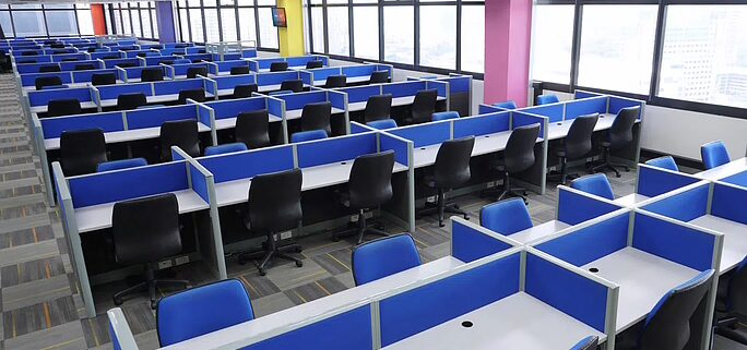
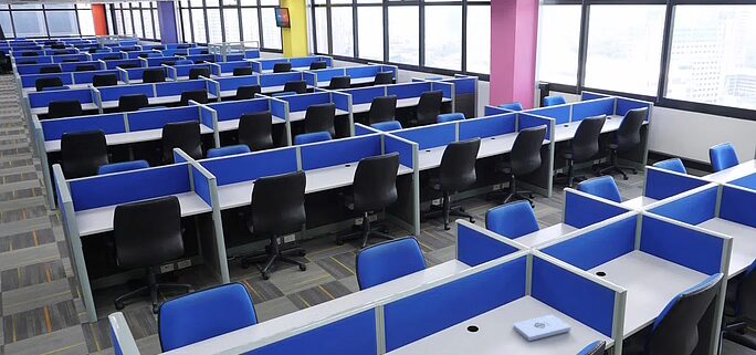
+ notepad [512,314,571,342]
